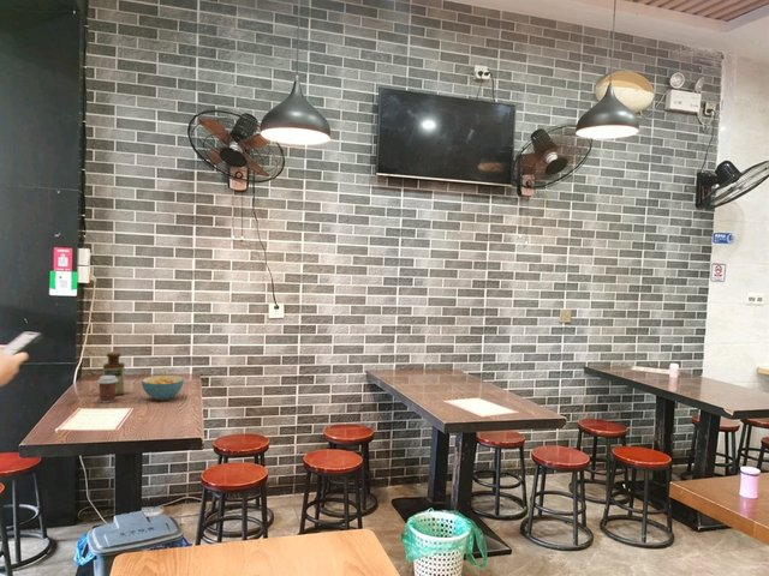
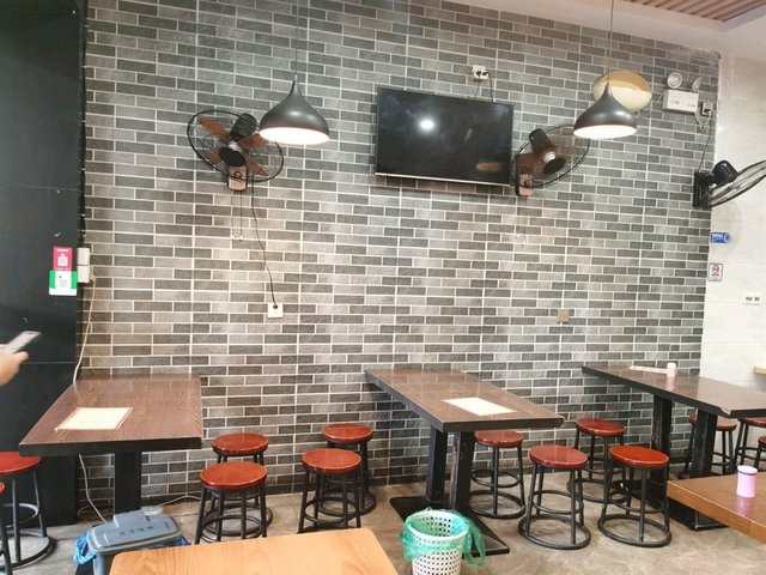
- cereal bowl [141,374,185,401]
- bottle [102,350,126,396]
- coffee cup [96,374,118,404]
